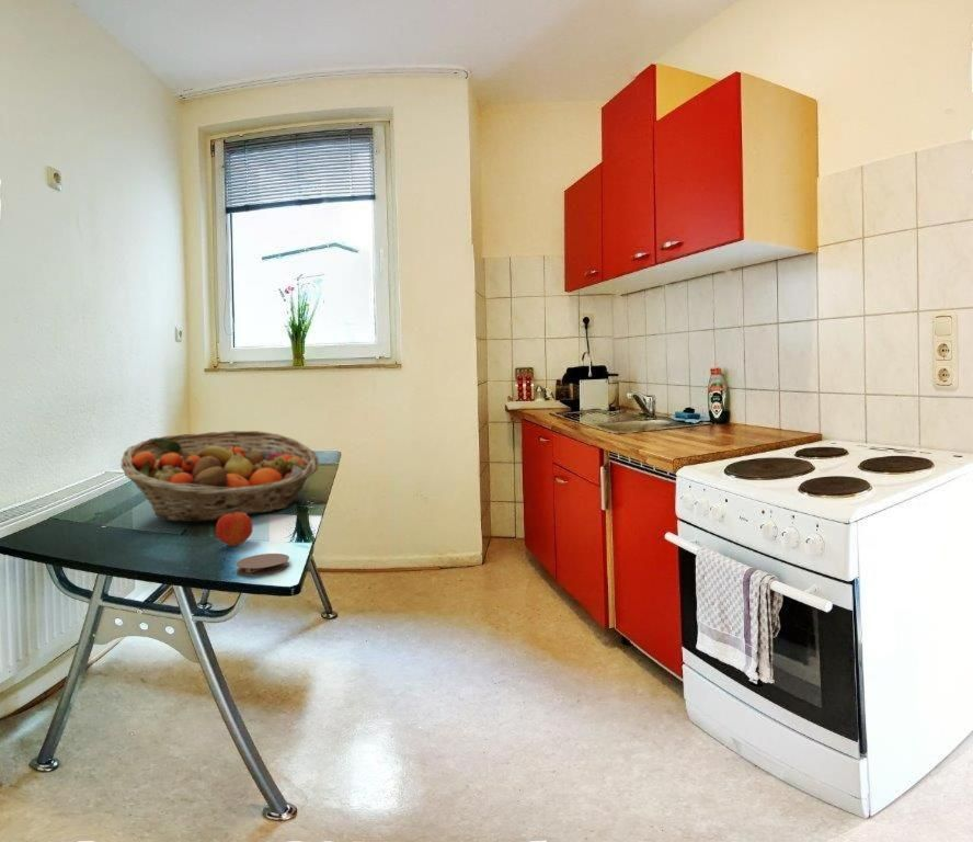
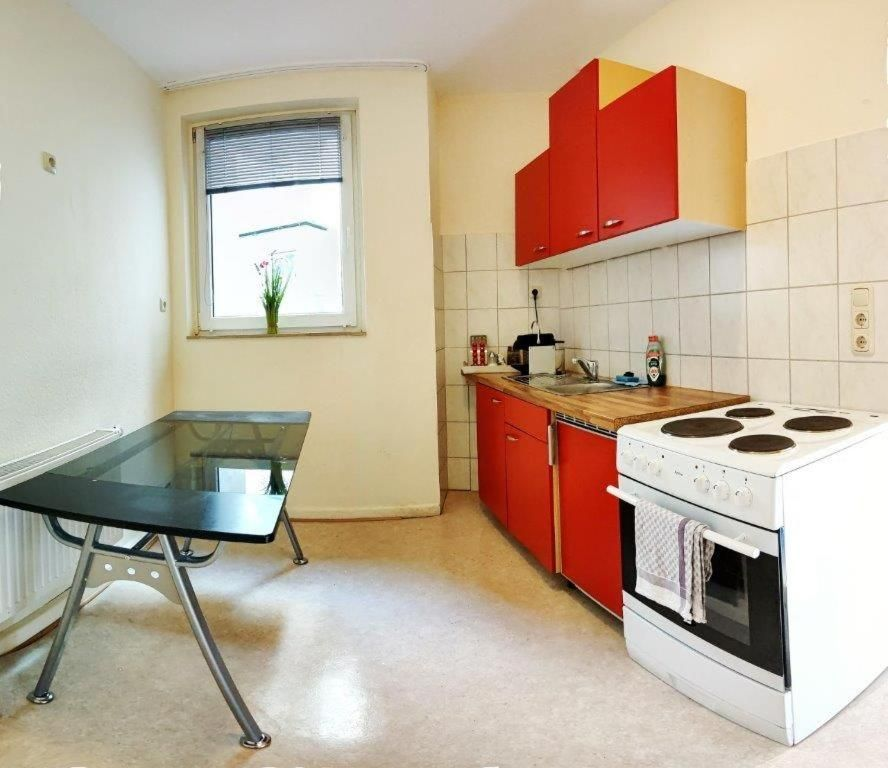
- fruit basket [119,430,320,523]
- coaster [236,553,290,577]
- apple [215,510,253,547]
